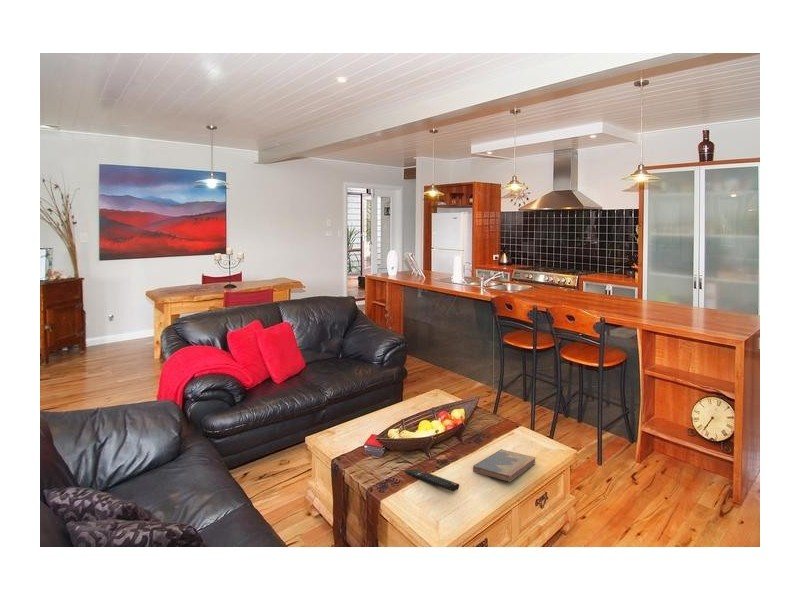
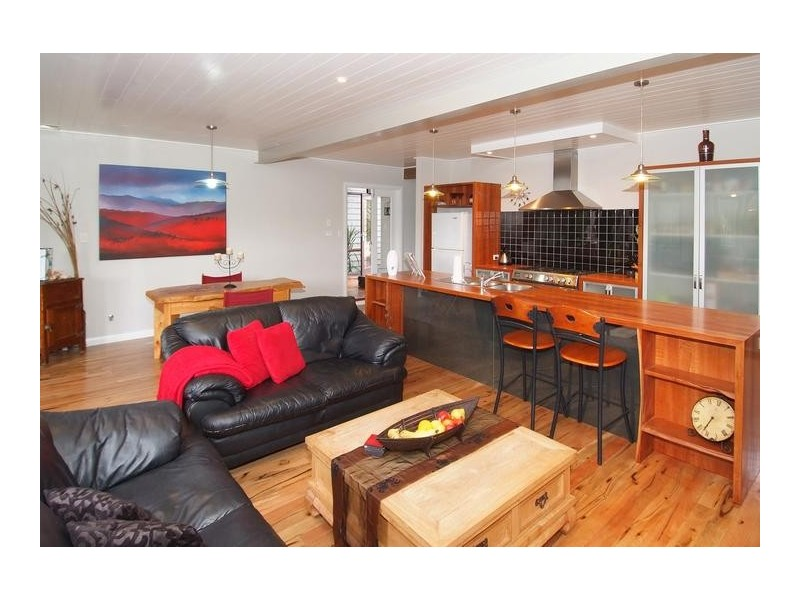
- remote control [403,468,460,492]
- hardcover book [472,448,537,483]
